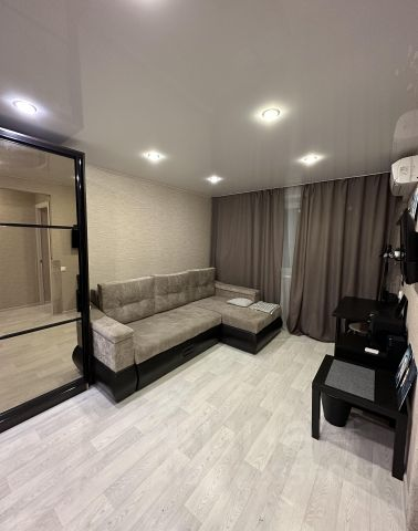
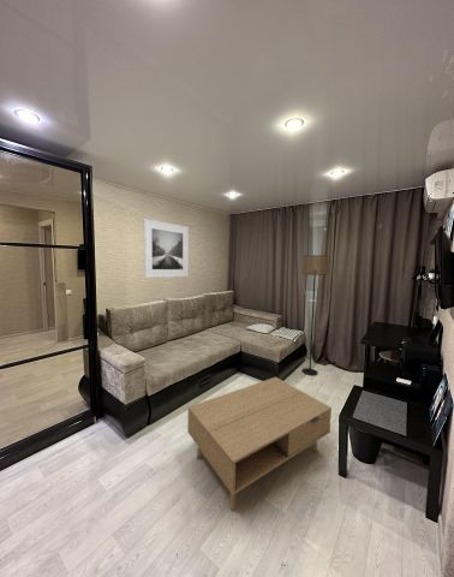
+ coffee table [186,376,333,511]
+ floor lamp [300,254,330,376]
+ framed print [143,218,190,279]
